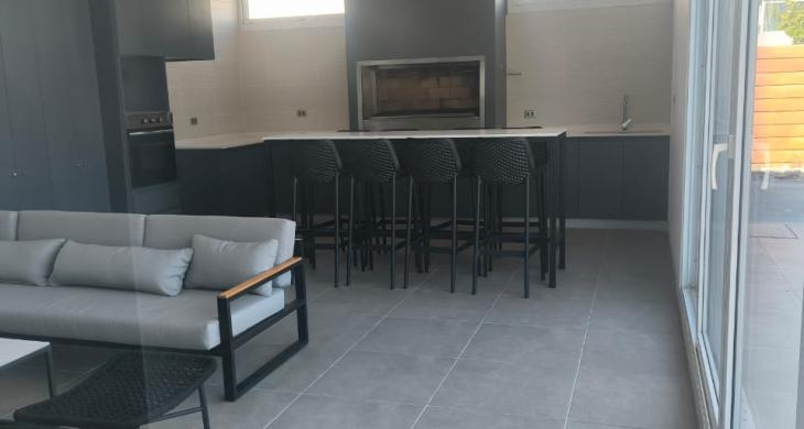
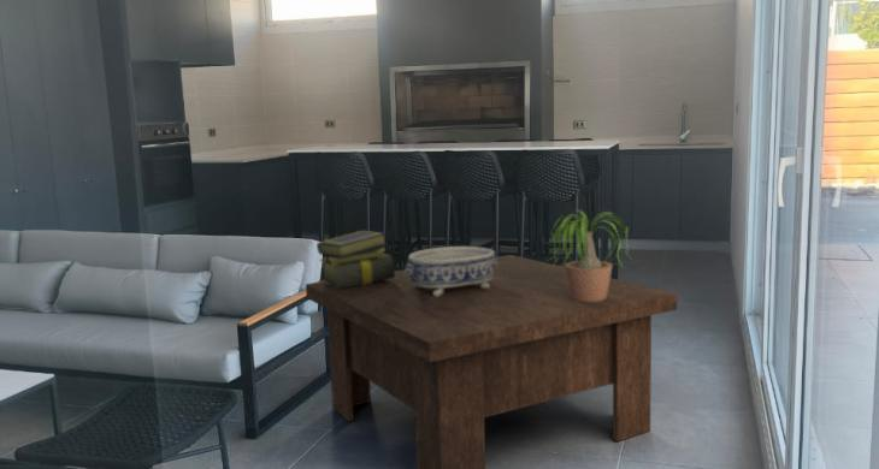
+ stack of books [315,230,396,289]
+ potted plant [543,208,639,302]
+ coffee table [305,254,678,469]
+ decorative bowl [403,245,497,296]
